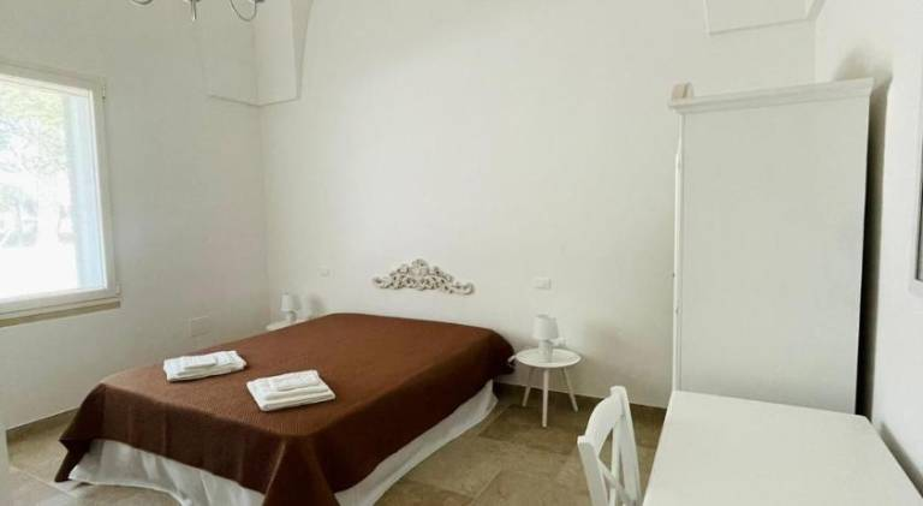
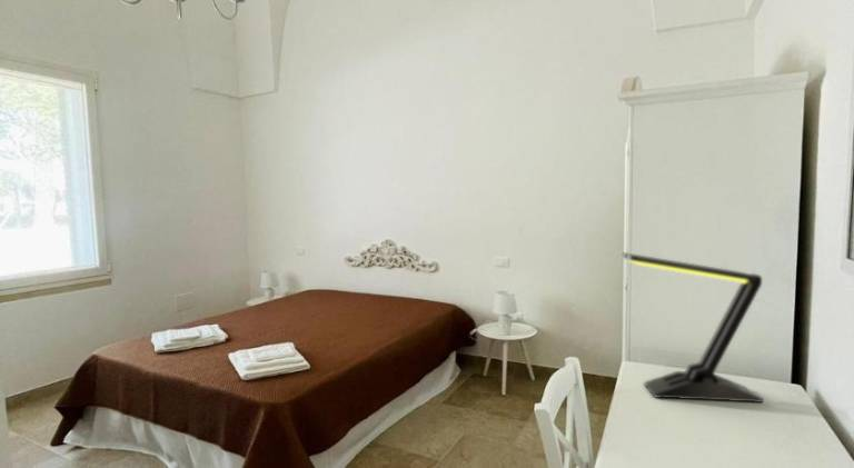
+ desk lamp [620,251,764,404]
